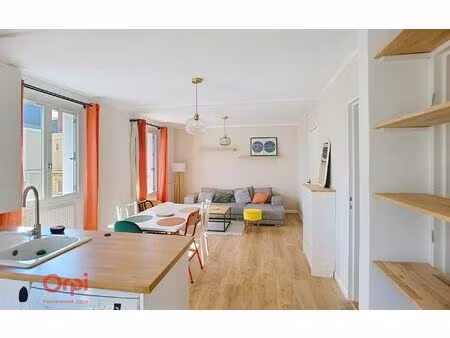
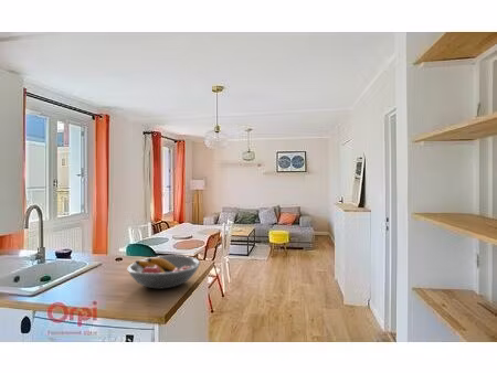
+ fruit bowl [126,255,201,289]
